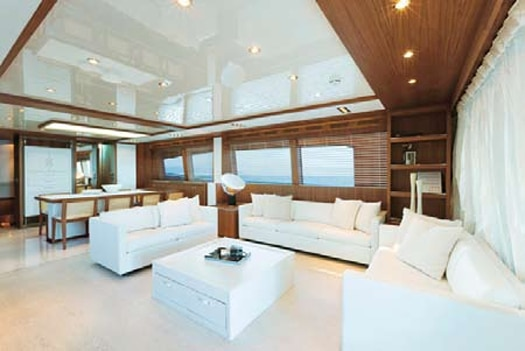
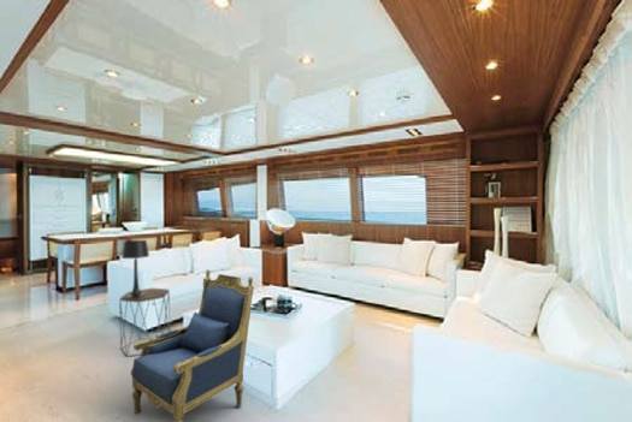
+ armchair [130,268,255,422]
+ side table [118,287,171,358]
+ table lamp [120,239,150,298]
